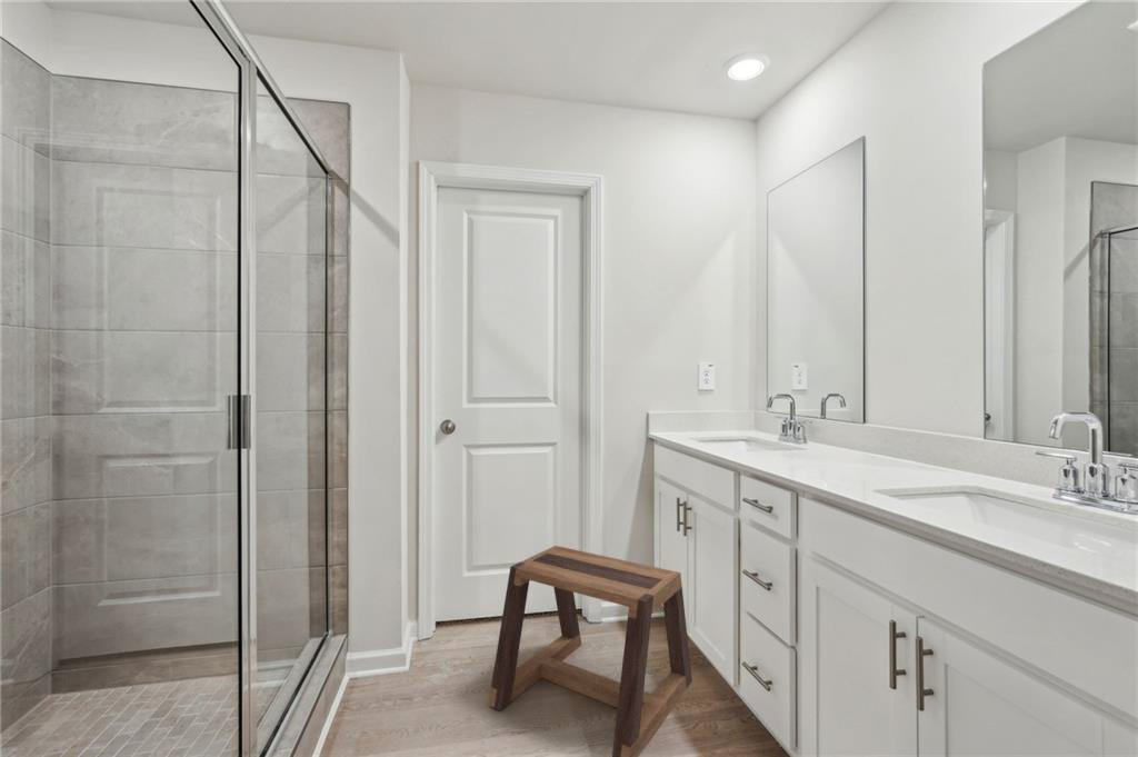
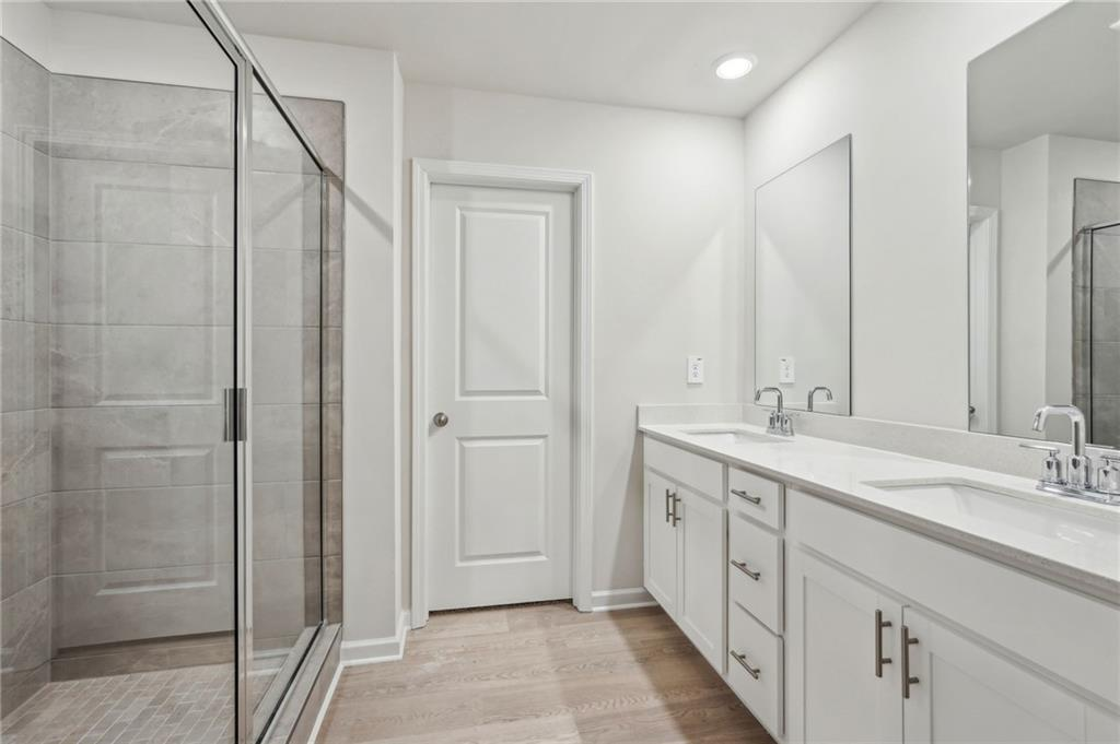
- stool [487,545,693,757]
